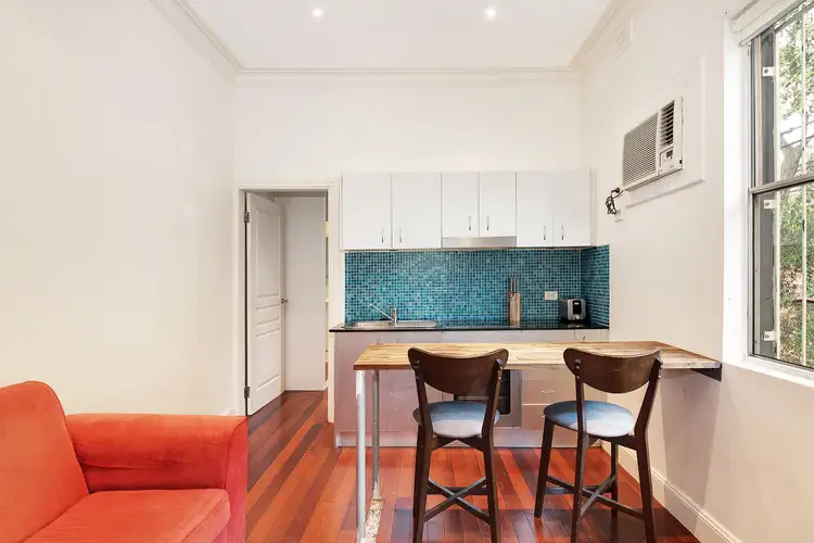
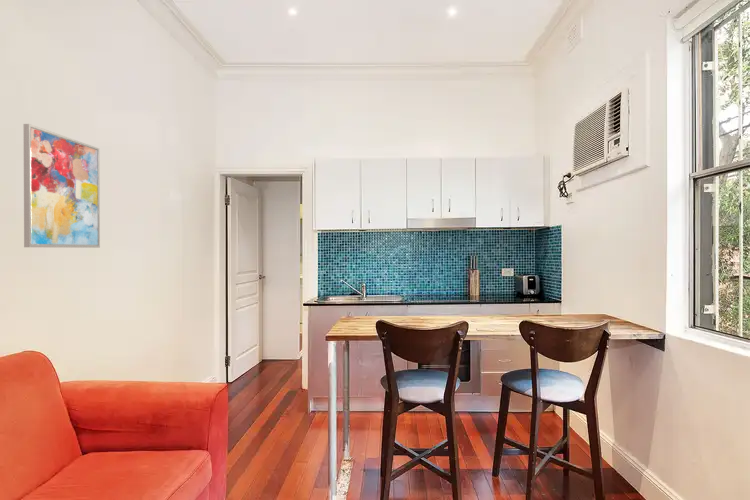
+ wall art [22,123,101,249]
